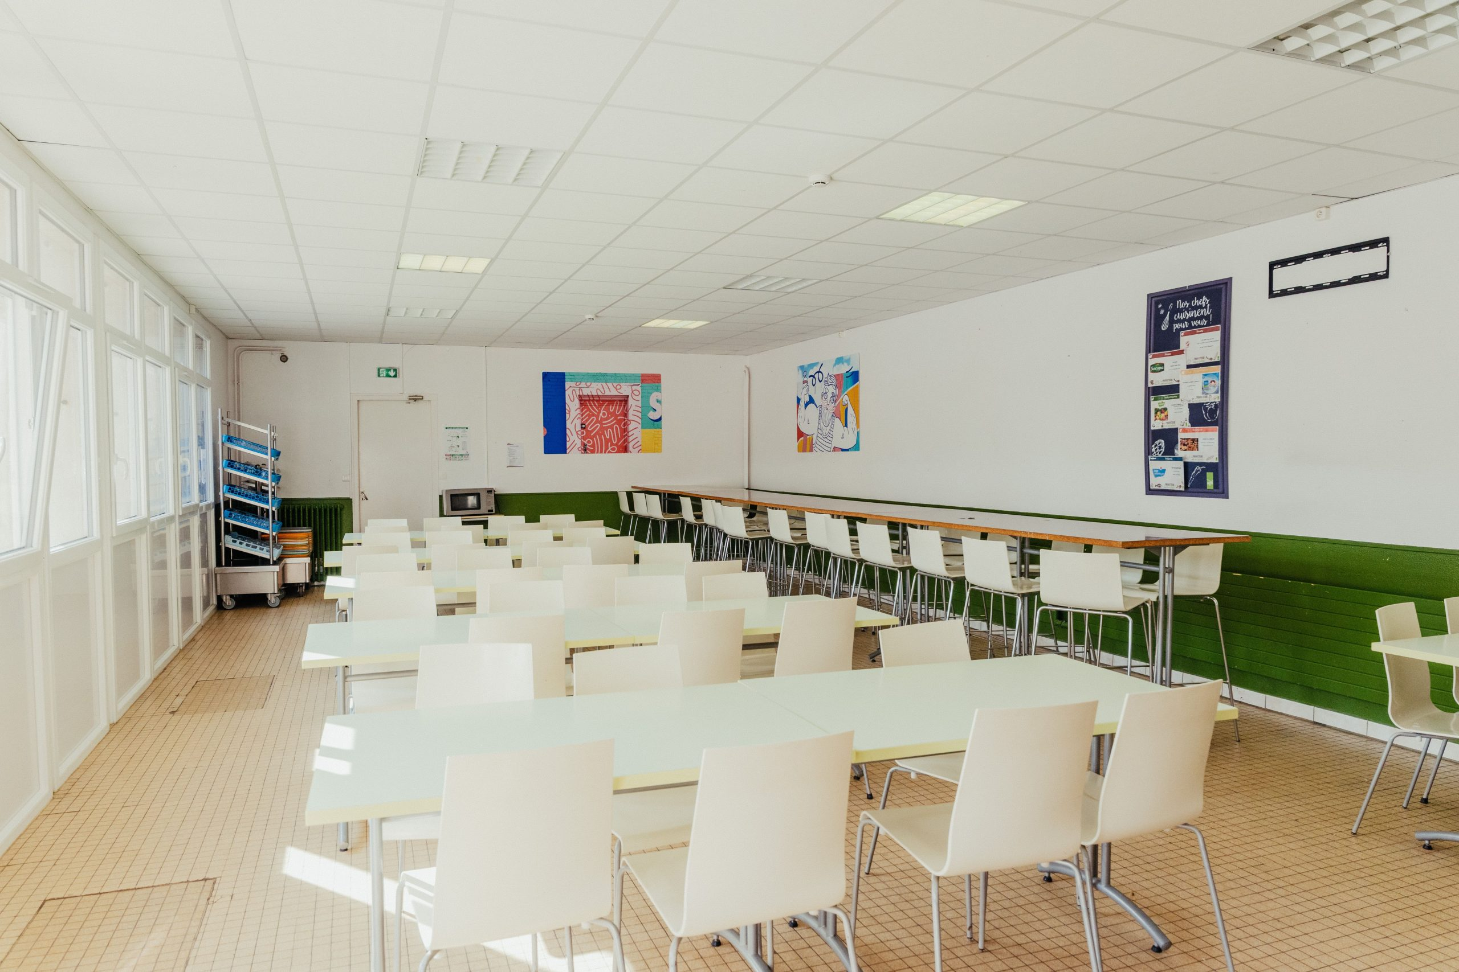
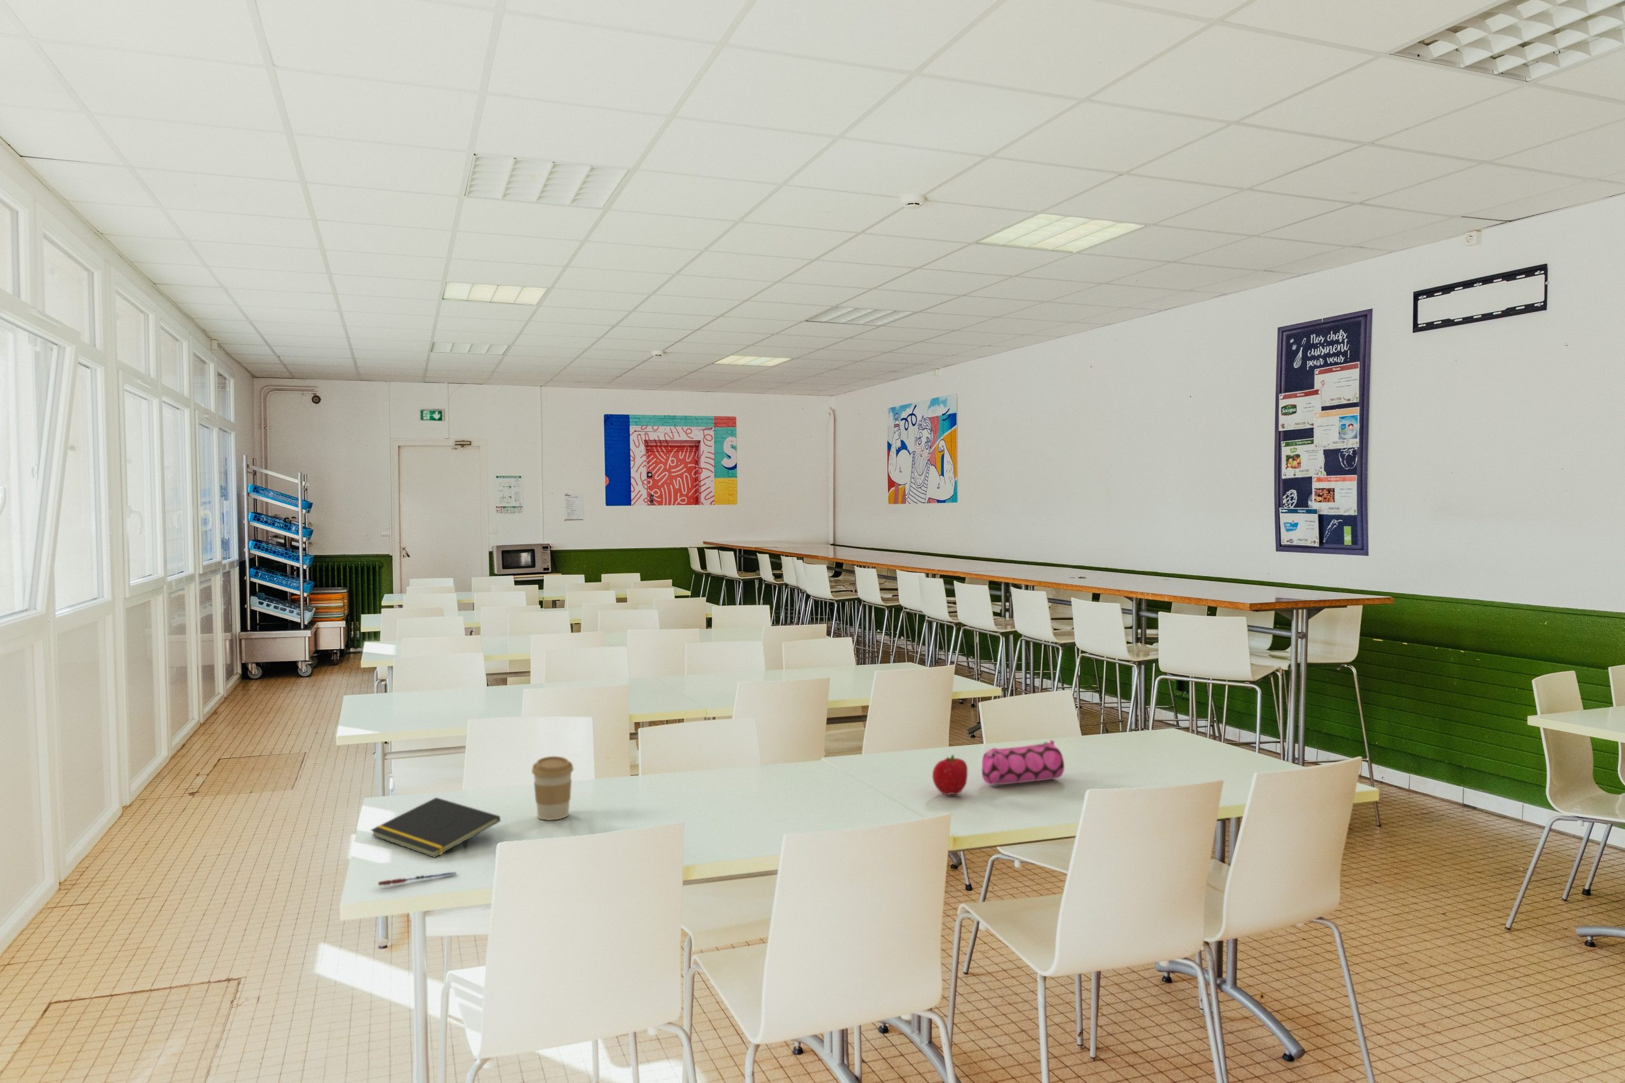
+ pen [377,871,457,886]
+ pencil case [982,740,1065,786]
+ fruit [932,754,968,795]
+ coffee cup [531,755,574,821]
+ notepad [370,797,501,858]
